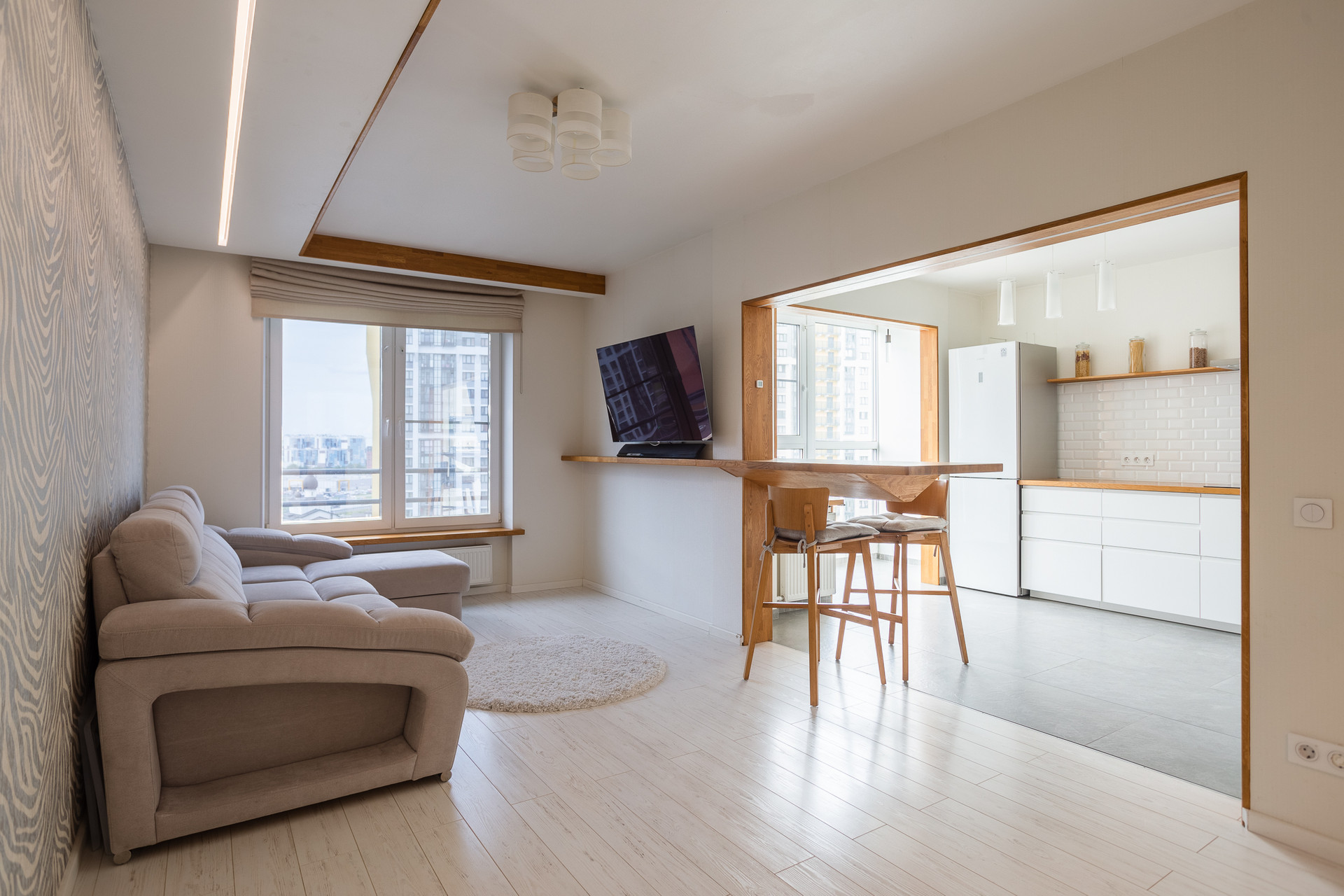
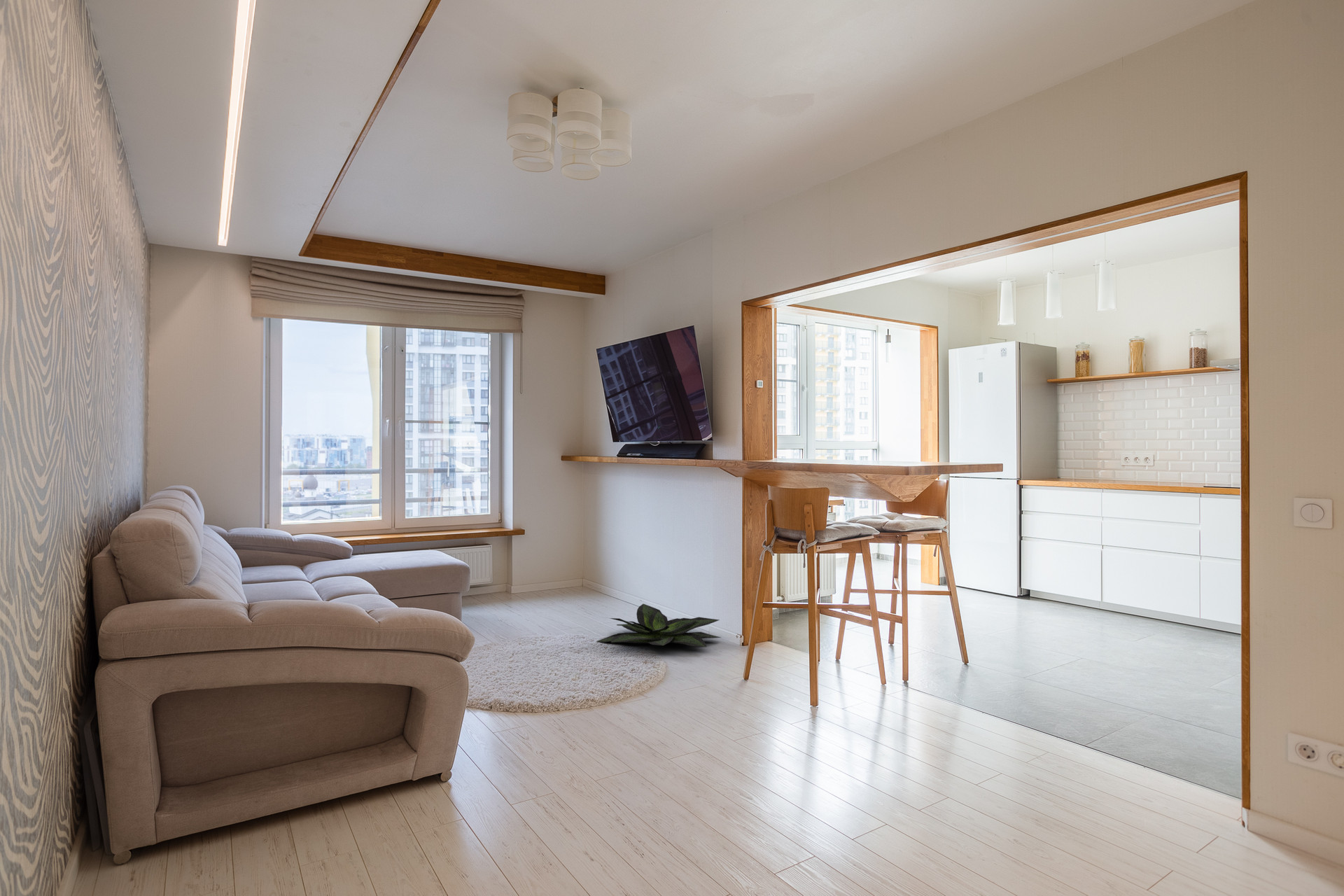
+ decorative plant [596,603,722,647]
